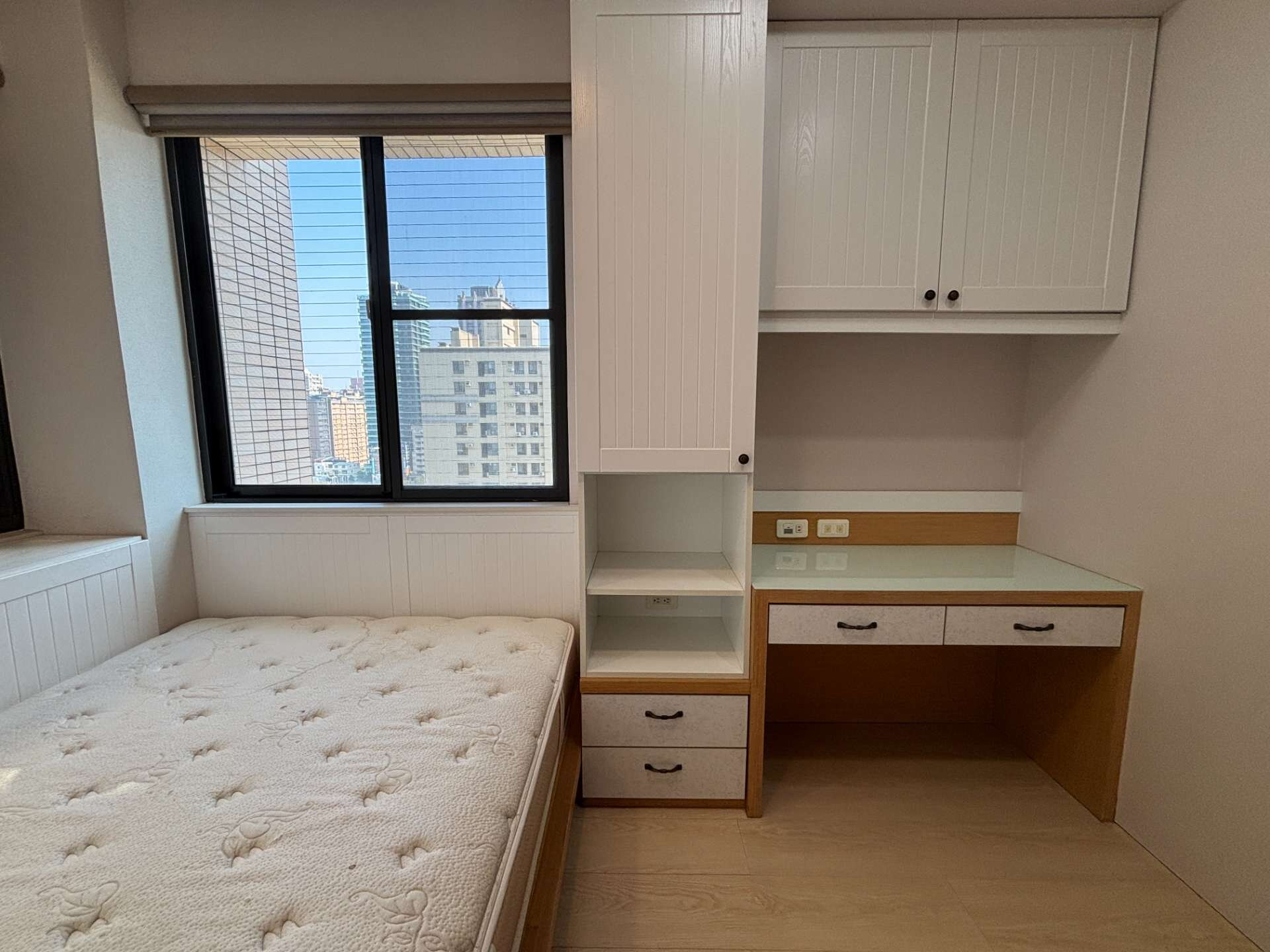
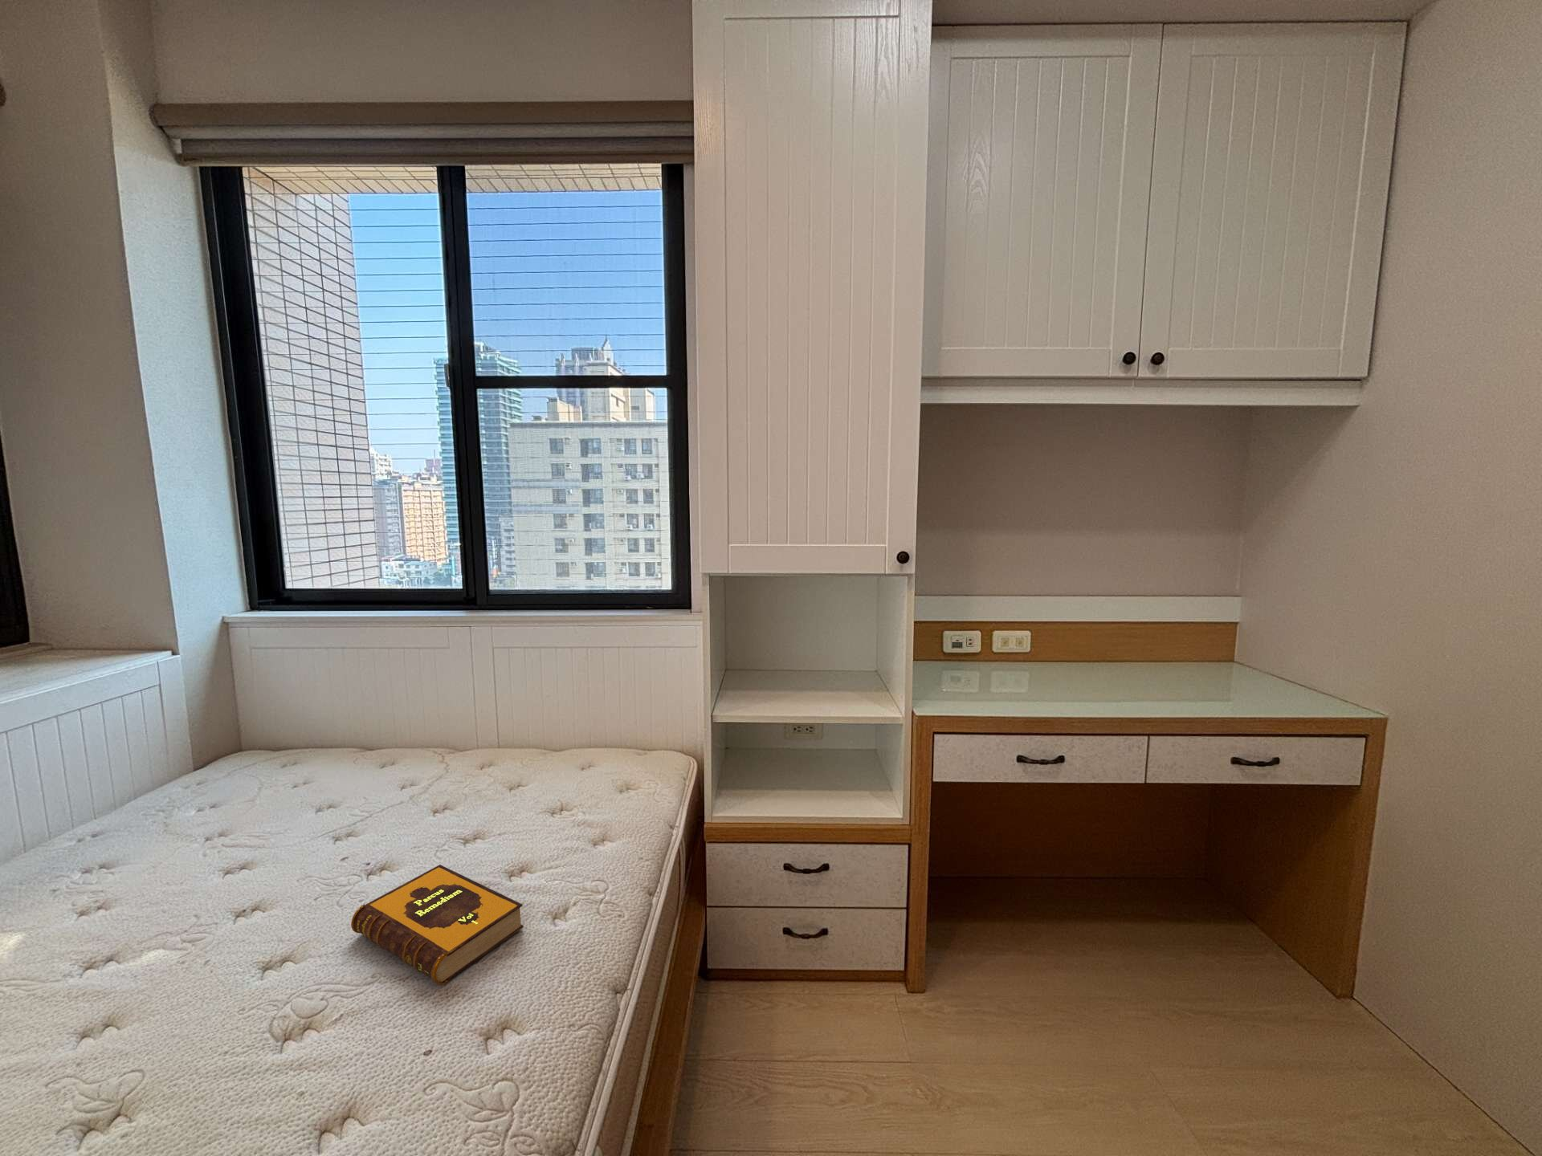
+ hardback book [350,863,525,985]
